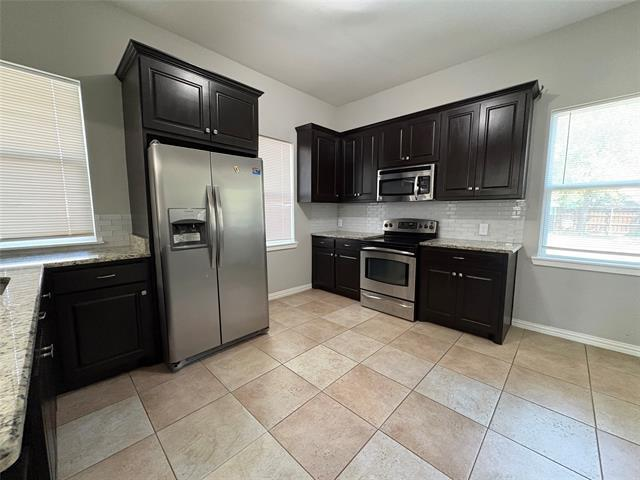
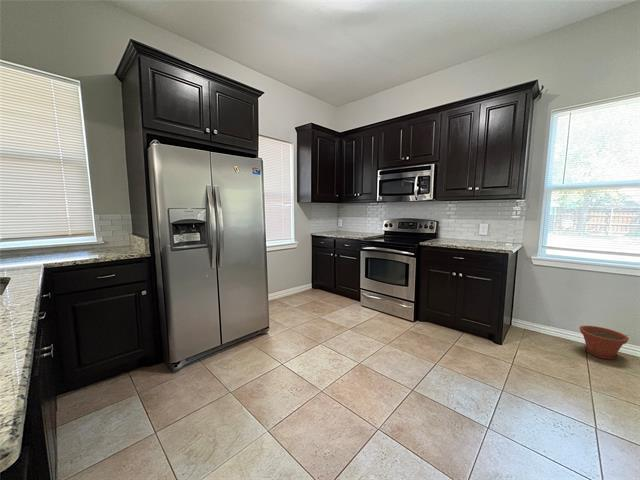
+ plant pot [579,325,630,360]
